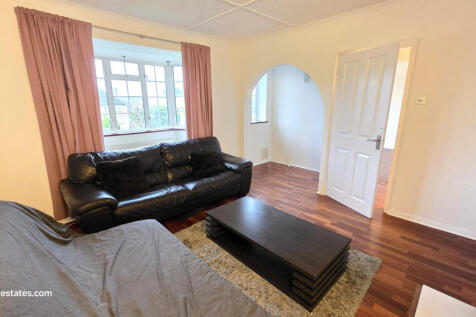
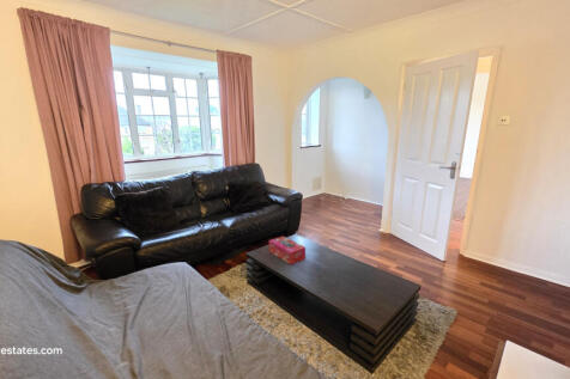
+ tissue box [268,236,307,265]
